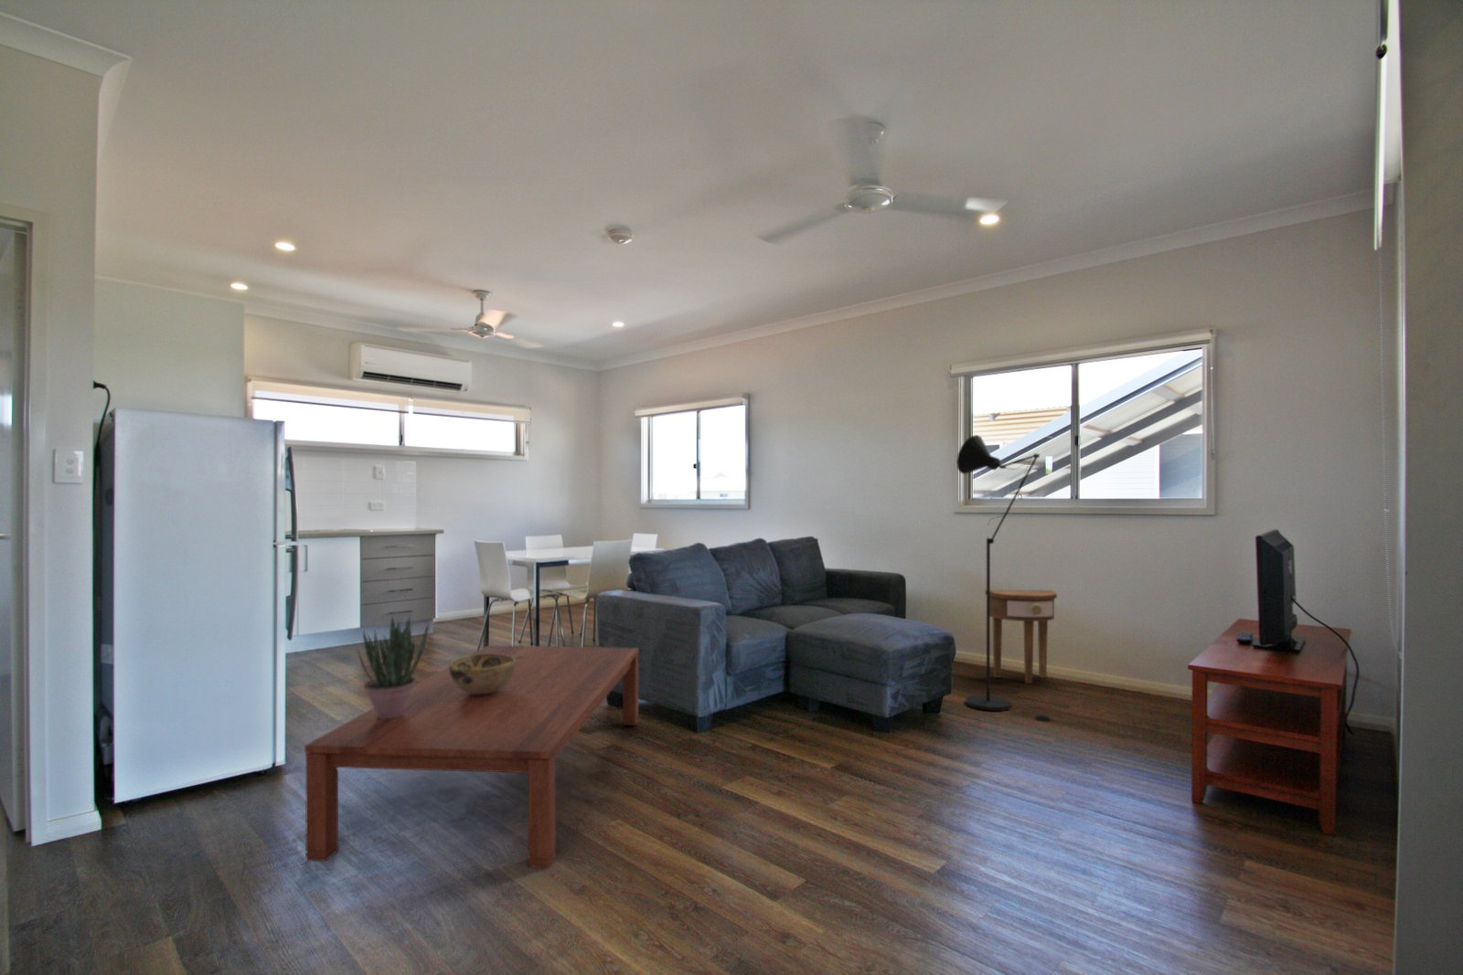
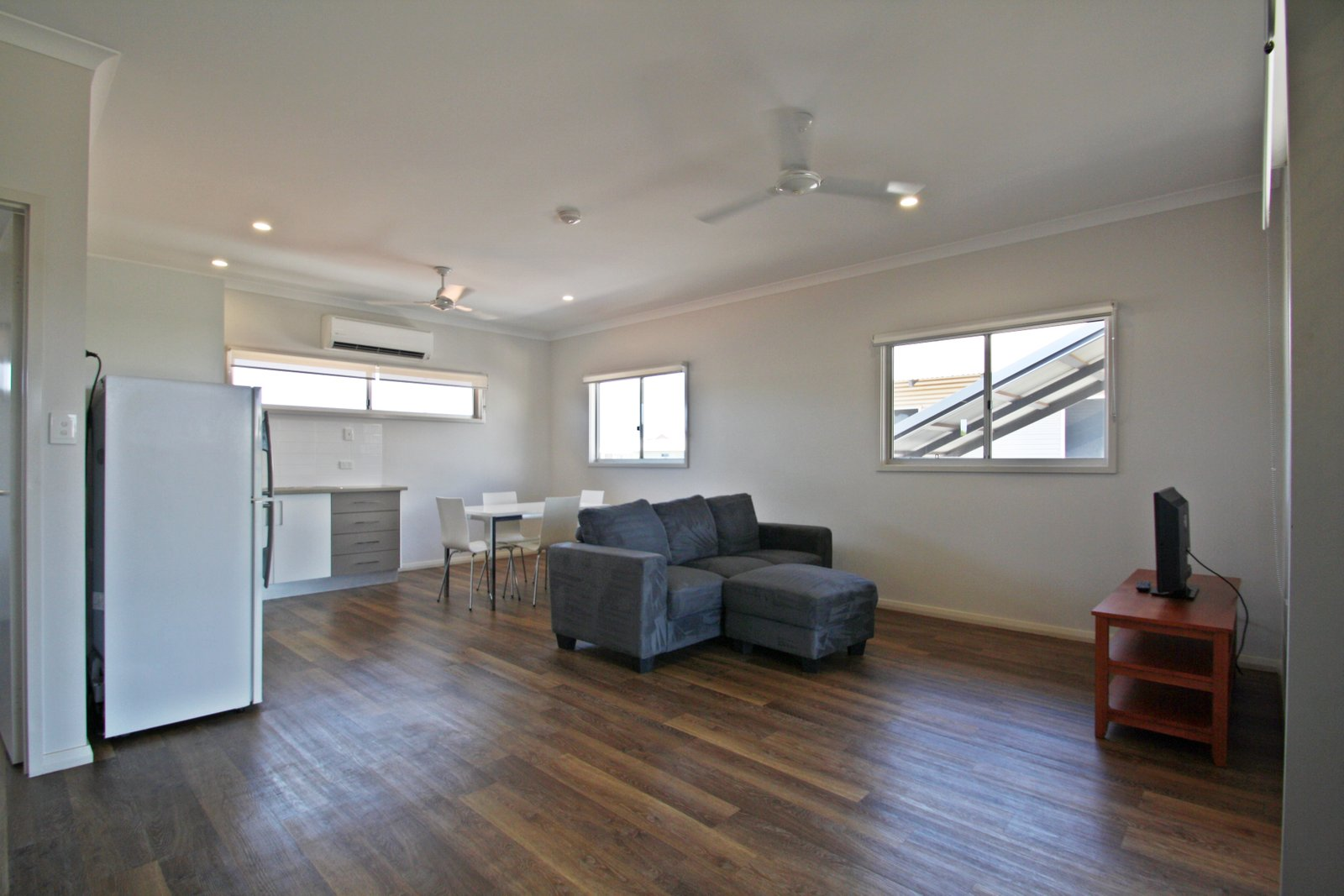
- floor lamp [956,434,1056,723]
- side table [984,590,1058,684]
- potted plant [356,616,430,718]
- coffee table [304,644,640,869]
- decorative bowl [448,654,516,694]
